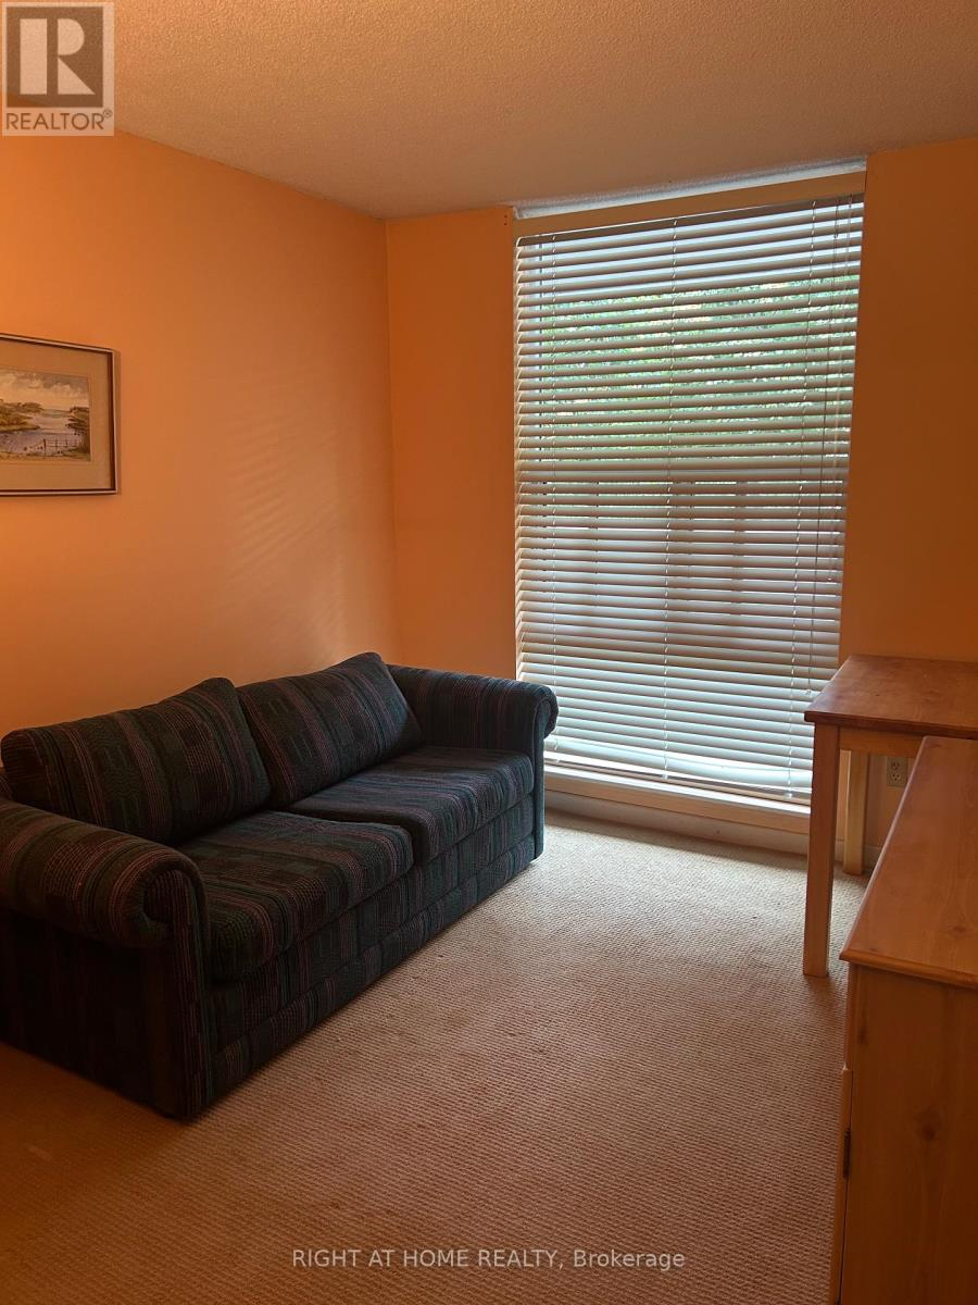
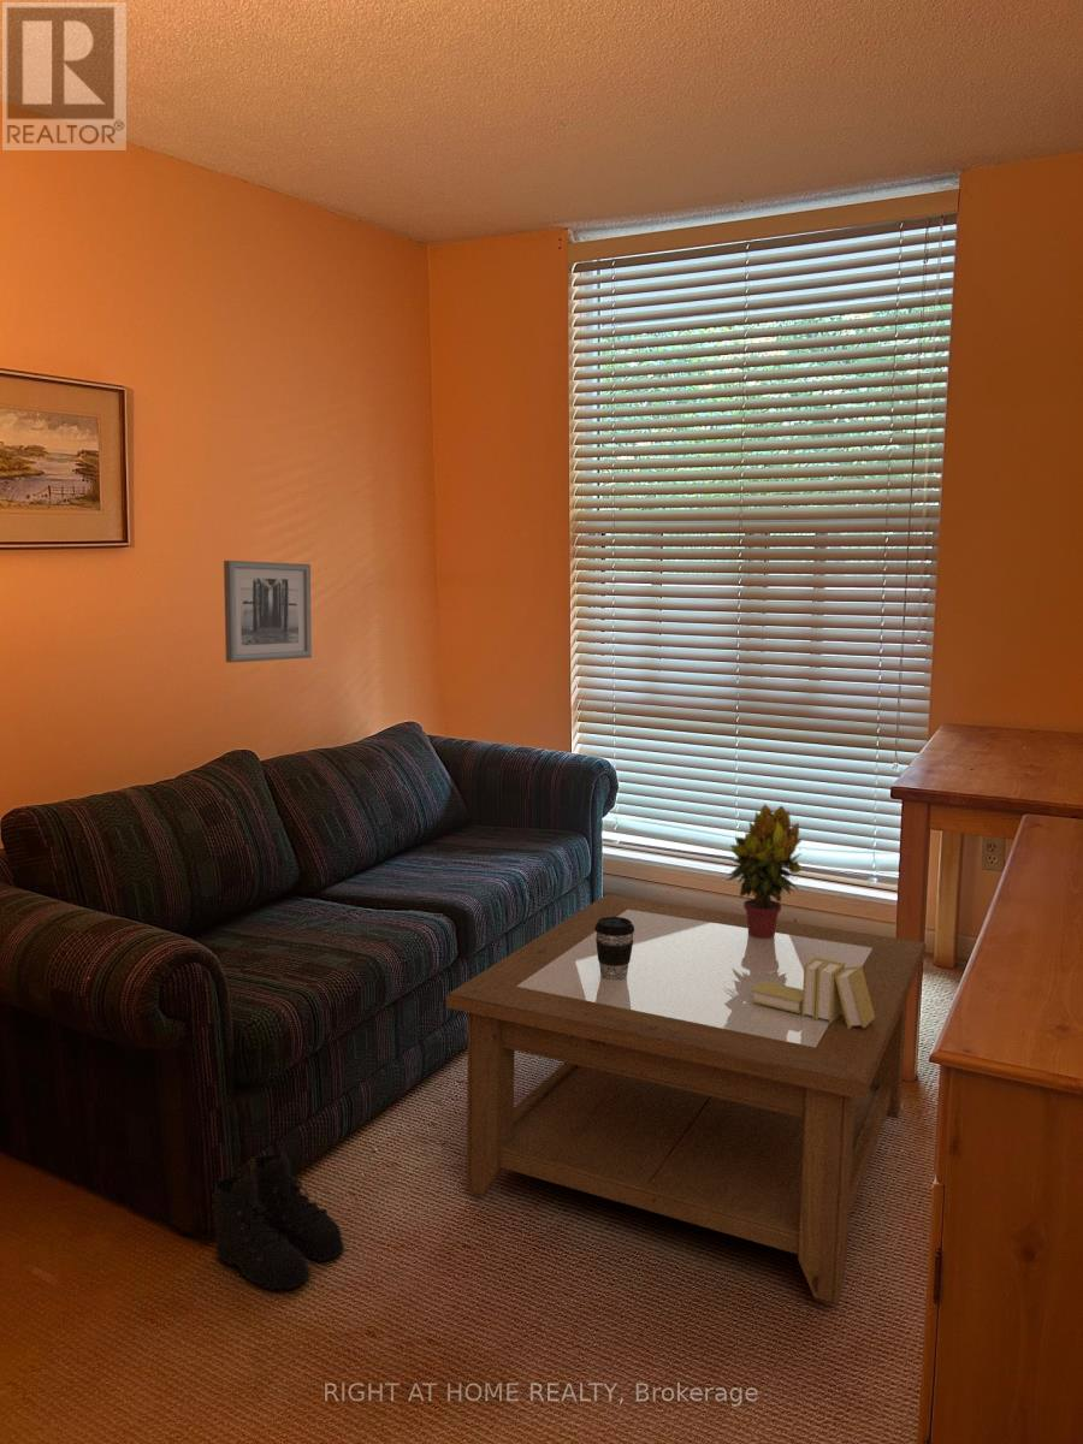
+ wall art [223,560,313,664]
+ coffee cup [594,917,634,981]
+ boots [211,1152,345,1291]
+ coffee table [445,893,927,1306]
+ books [751,957,875,1029]
+ potted plant [726,803,803,939]
